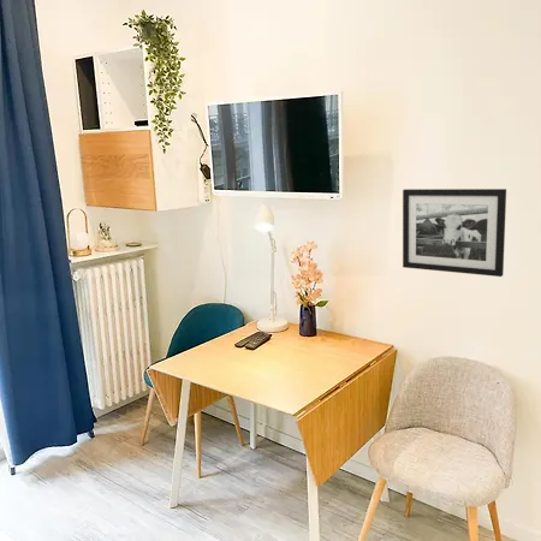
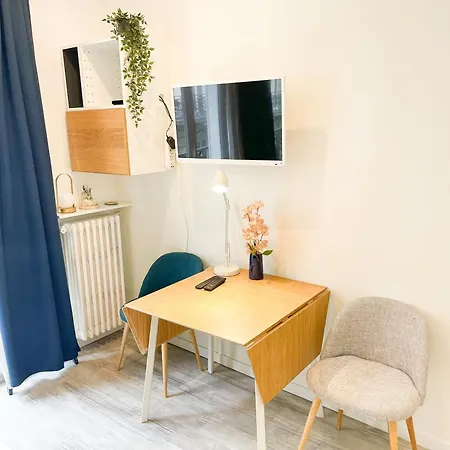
- picture frame [402,188,507,278]
